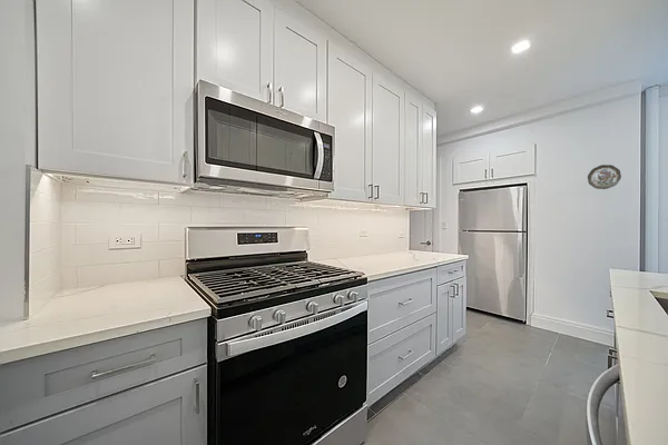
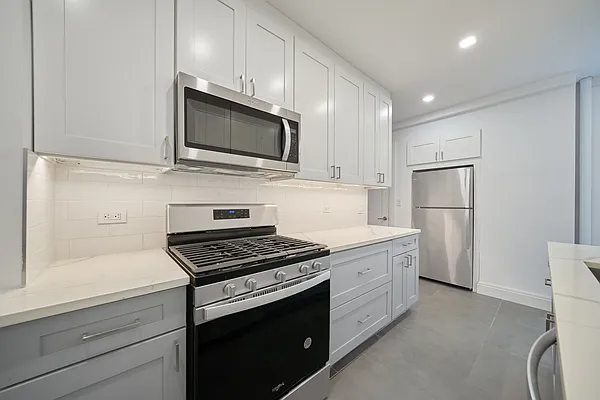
- decorative plate [587,164,622,190]
